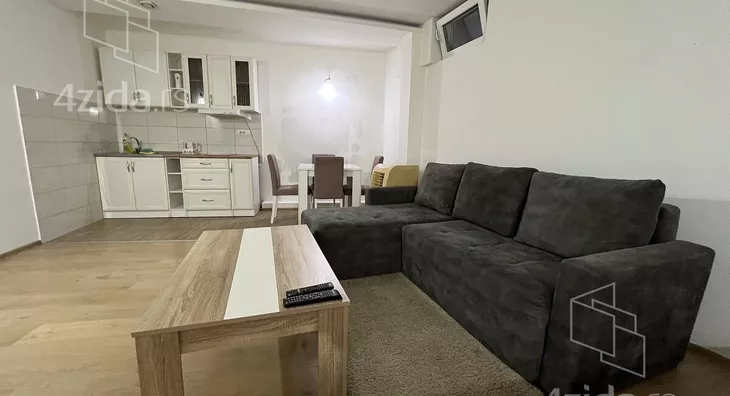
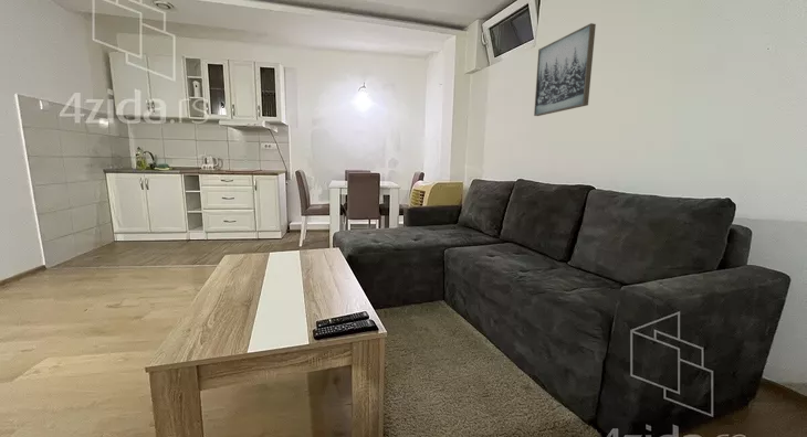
+ wall art [533,22,597,117]
